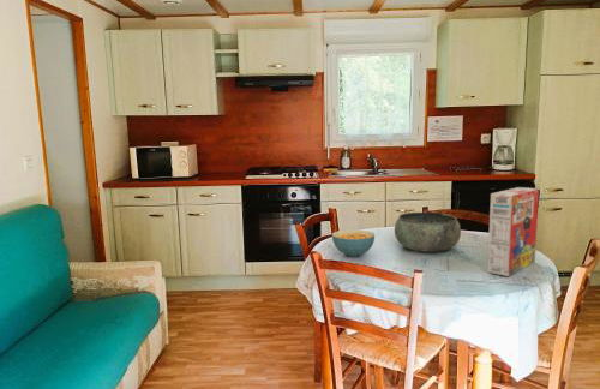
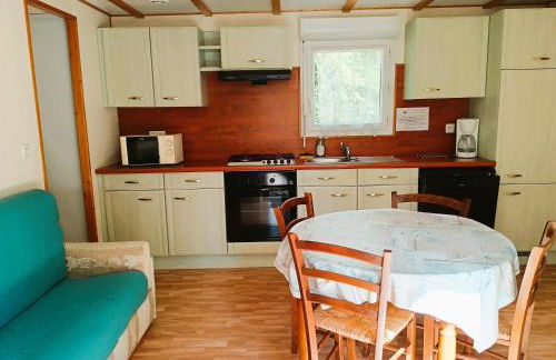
- bowl [394,211,462,253]
- cereal box [486,186,540,277]
- cereal bowl [331,228,376,258]
